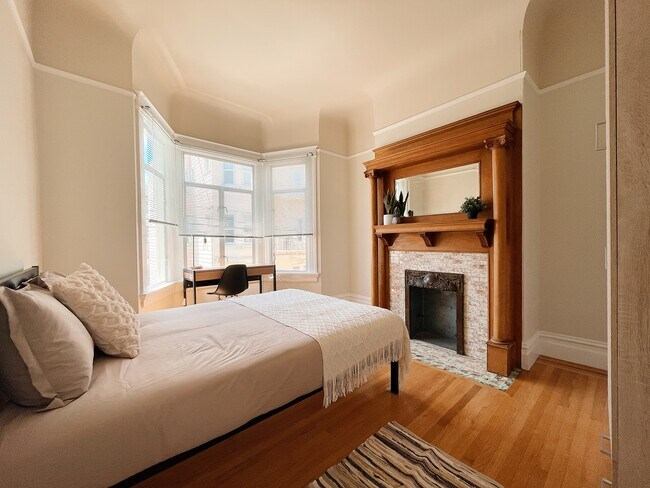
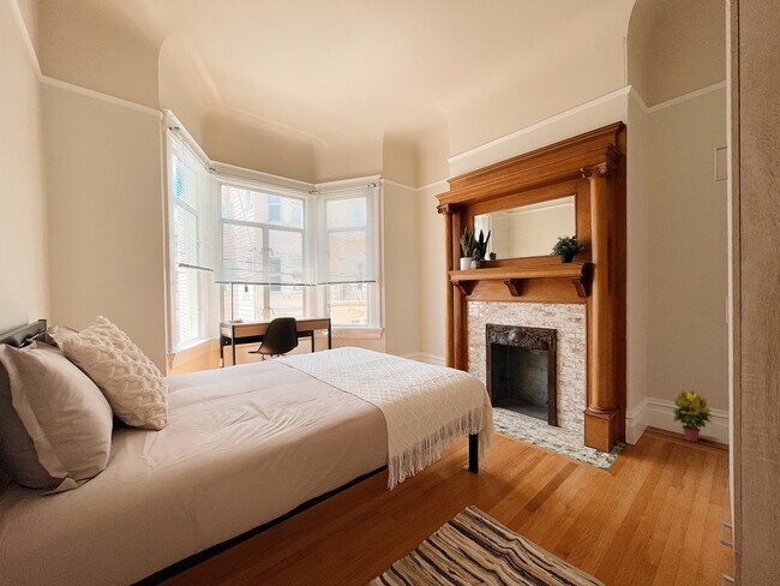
+ potted plant [672,389,715,443]
